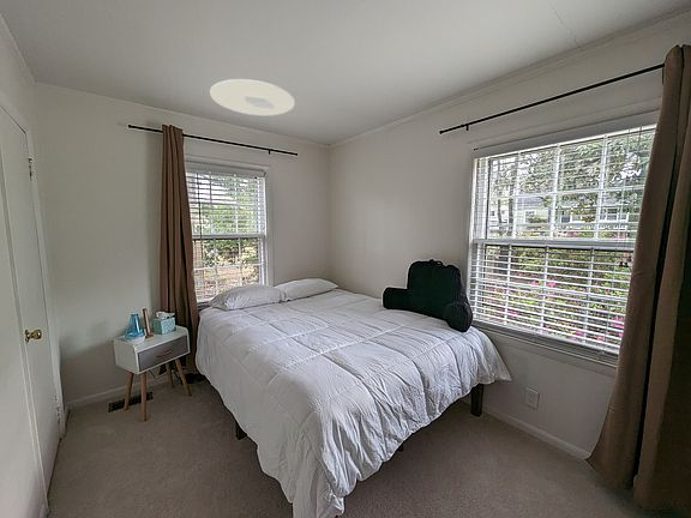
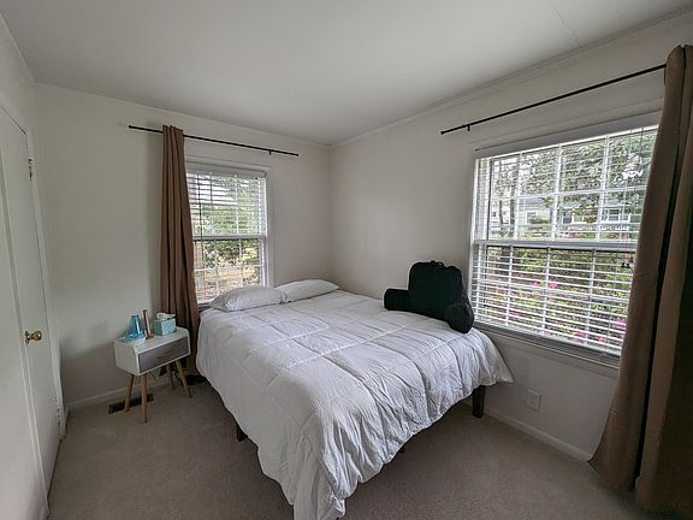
- ceiling light [209,78,296,116]
